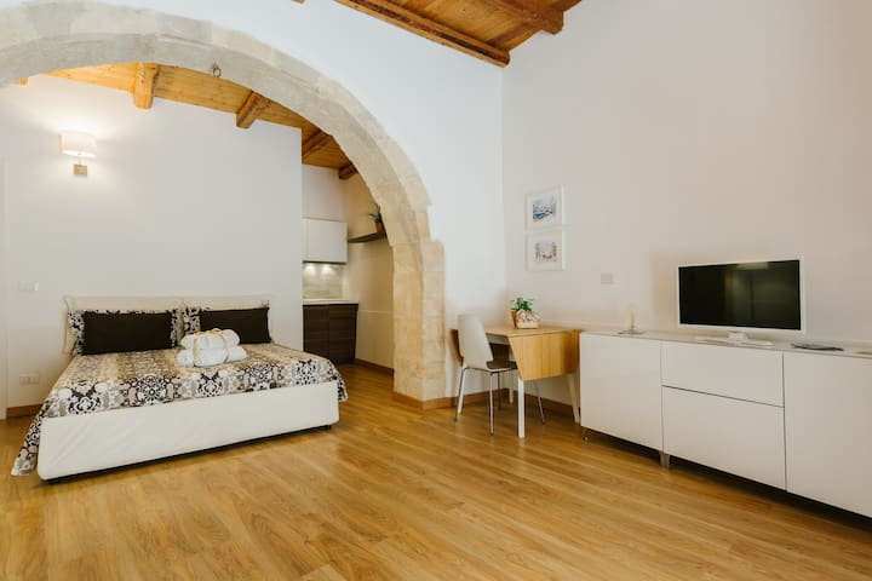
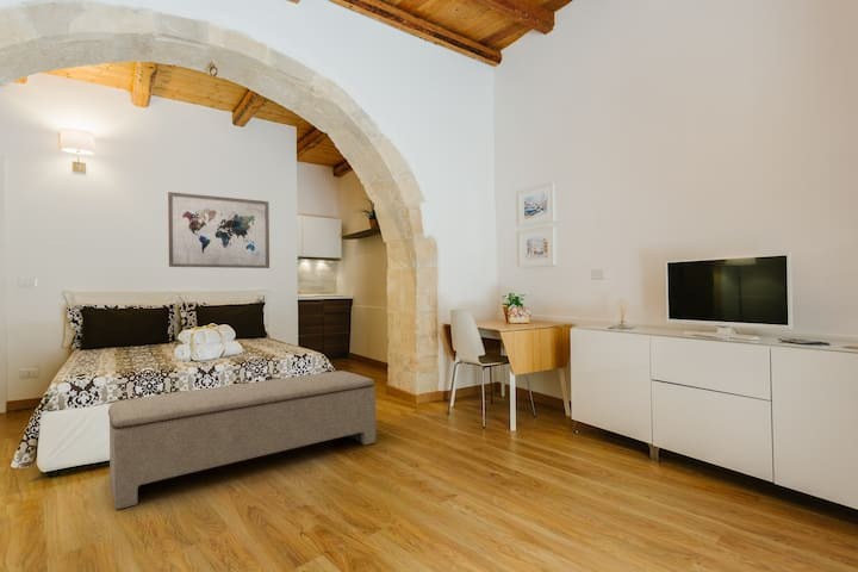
+ wall art [167,191,271,269]
+ bench [107,369,377,510]
